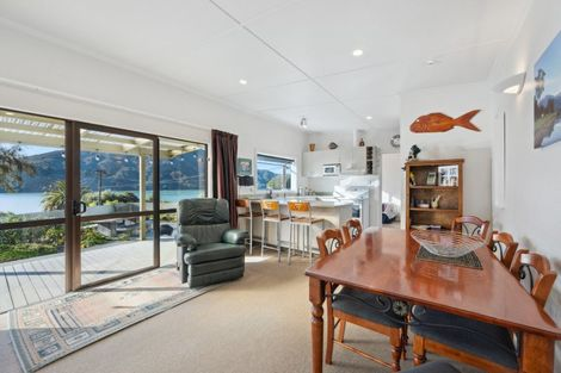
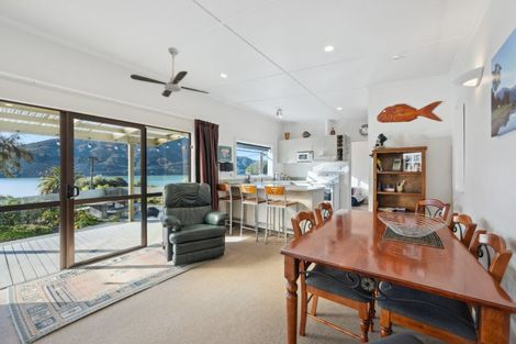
+ ceiling fan [130,46,210,98]
